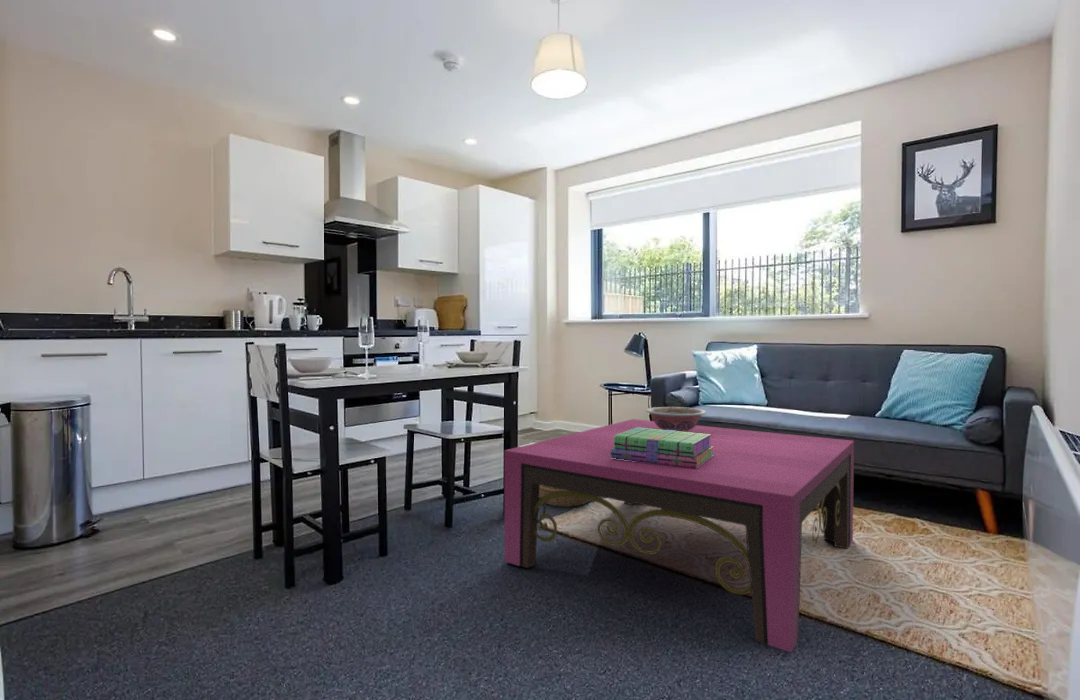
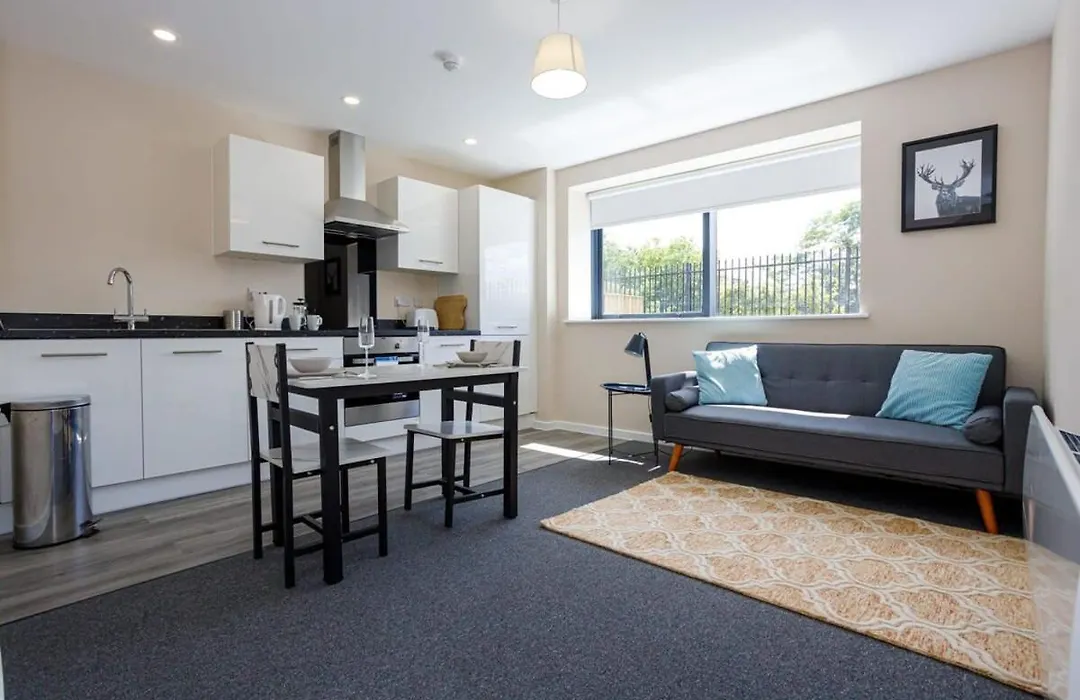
- basket [539,485,591,508]
- decorative bowl [645,406,707,432]
- stack of books [611,427,714,469]
- coffee table [503,418,855,653]
